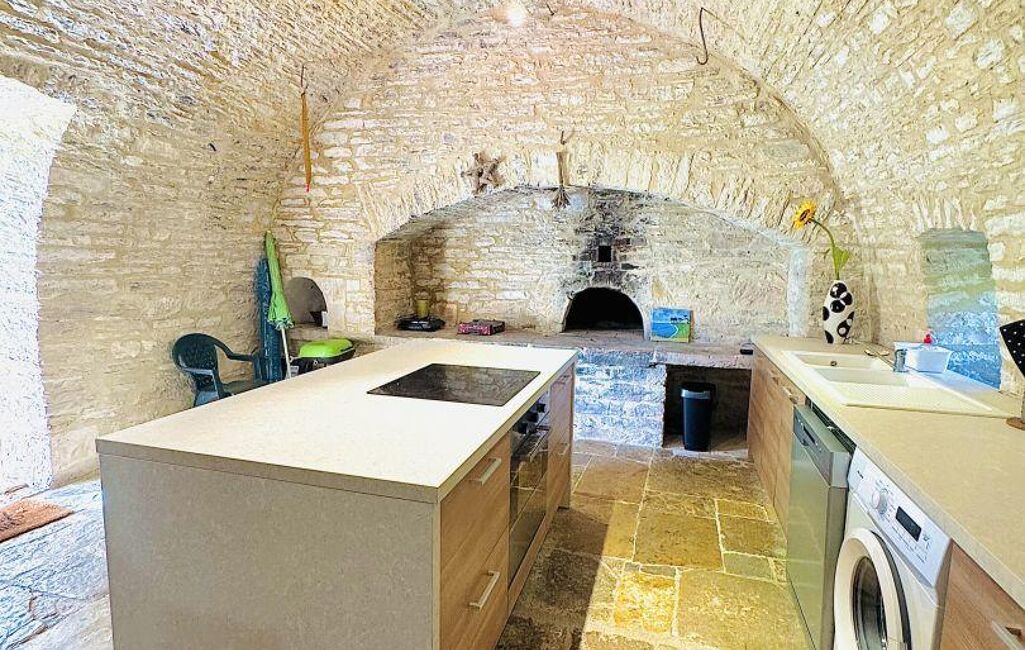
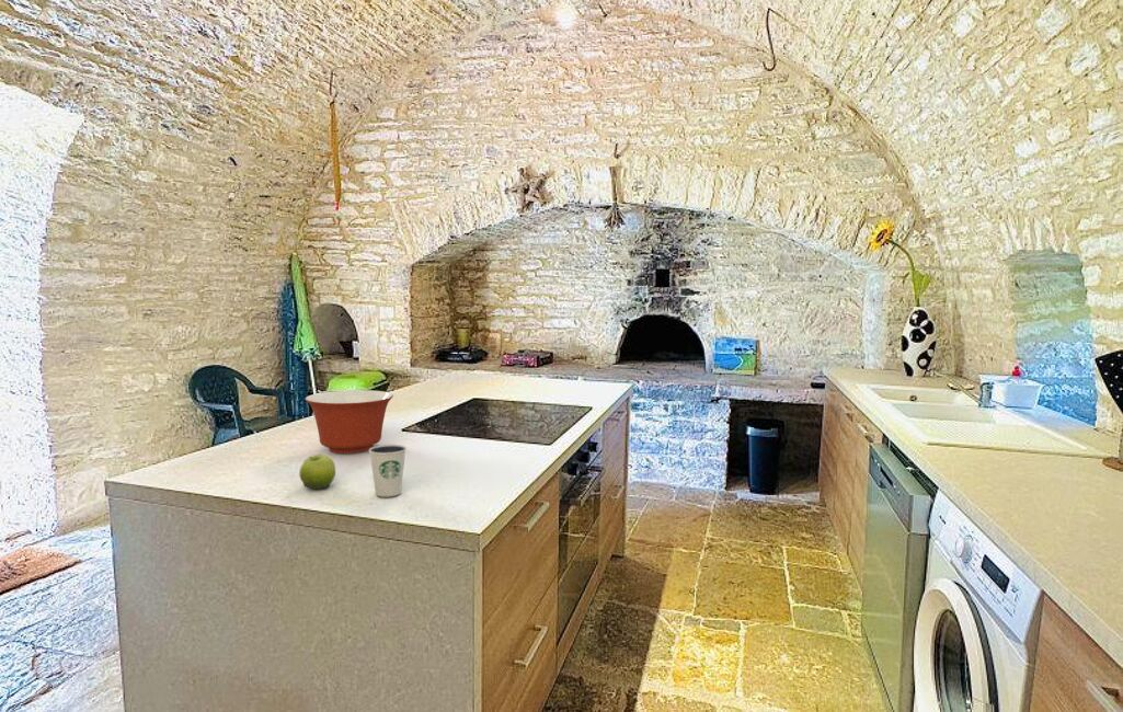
+ mixing bowl [305,389,394,455]
+ fruit [298,453,336,490]
+ dixie cup [368,444,408,497]
